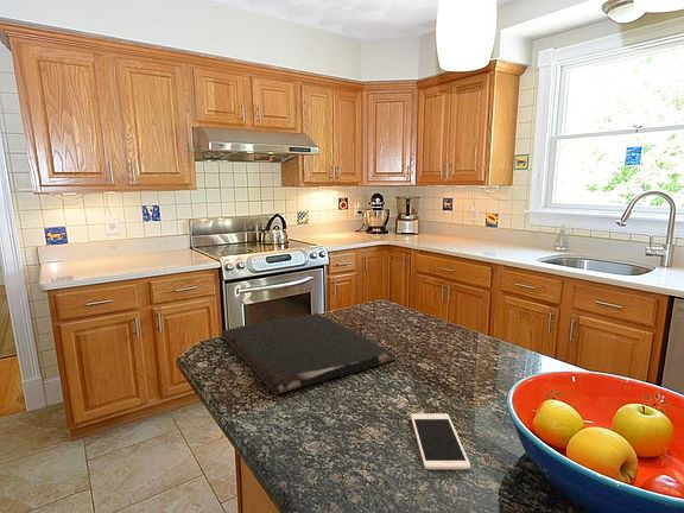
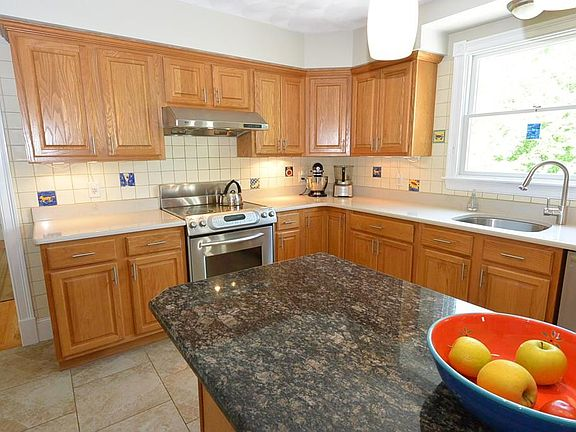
- cutting board [220,312,398,395]
- cell phone [410,412,471,470]
